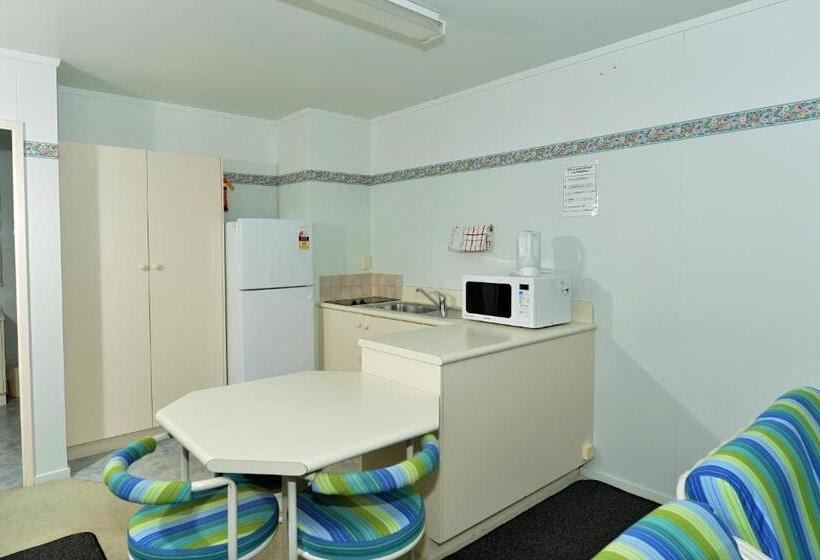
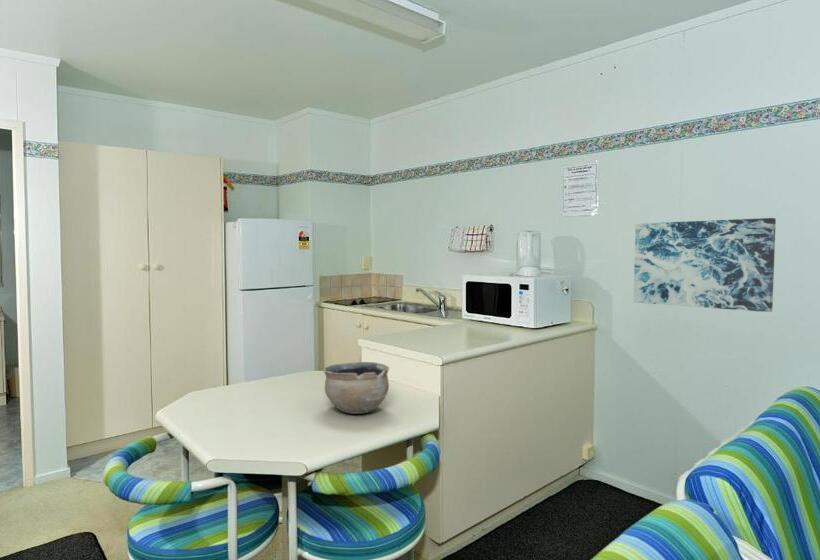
+ wall art [633,217,777,313]
+ ceramic bowl [322,361,390,415]
